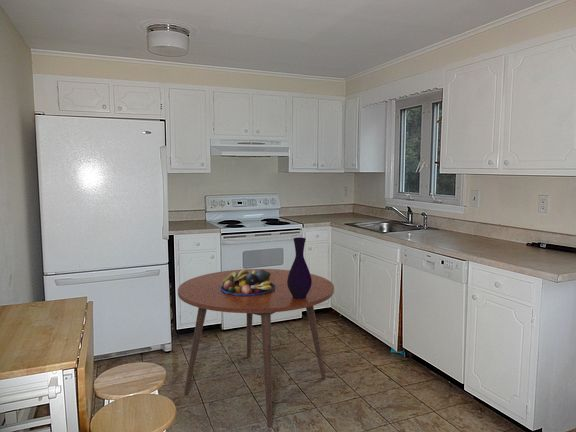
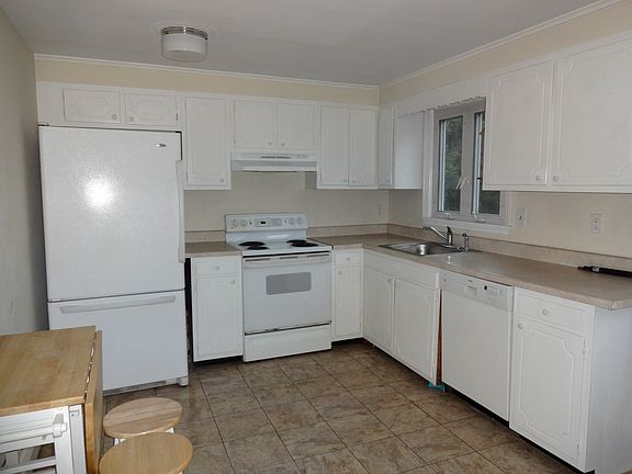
- dining table [177,268,335,429]
- vase [287,236,312,299]
- fruit bowl [221,268,275,296]
